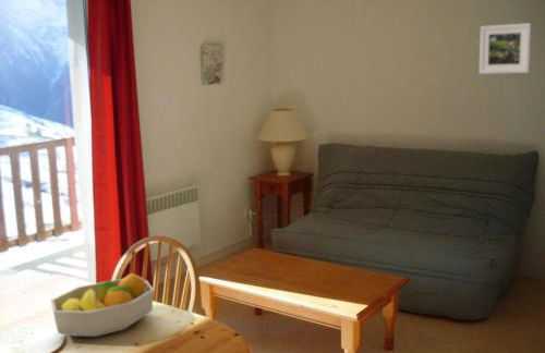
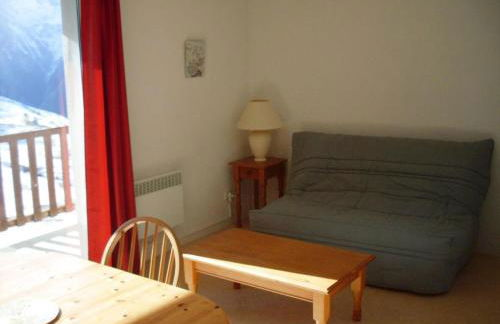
- fruit bowl [49,272,155,338]
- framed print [479,22,532,75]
